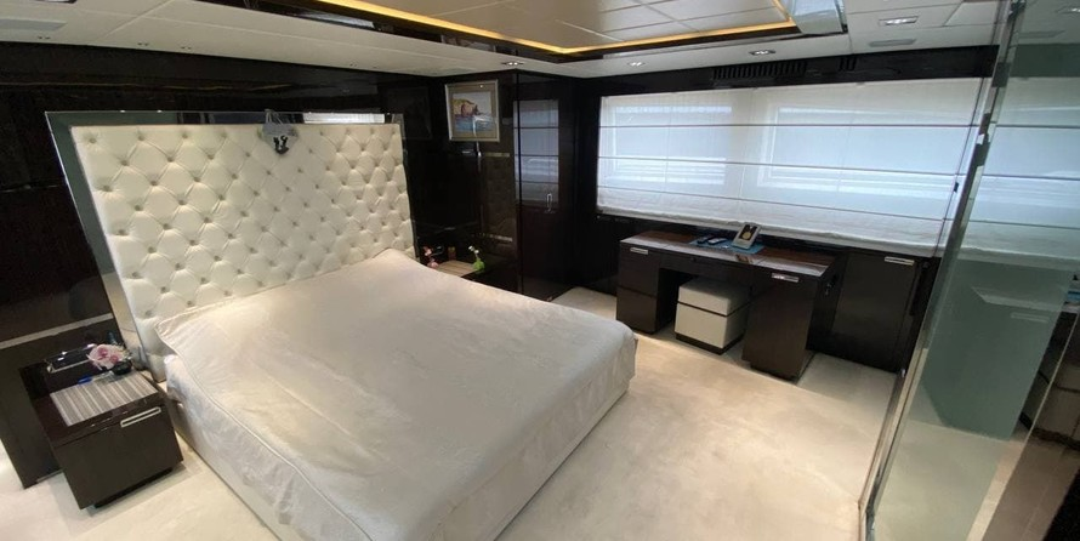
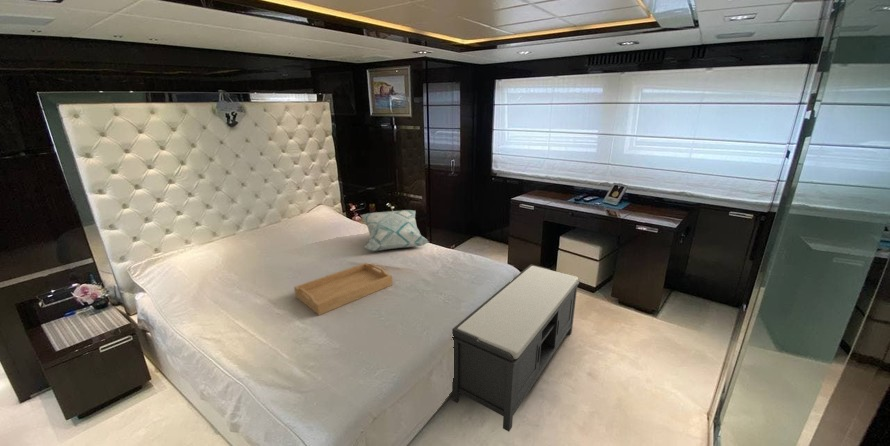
+ bench [451,263,580,433]
+ serving tray [293,262,393,316]
+ decorative pillow [360,209,430,252]
